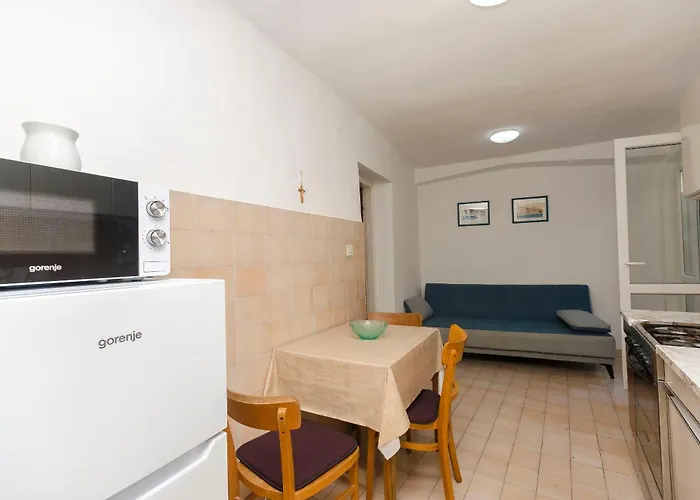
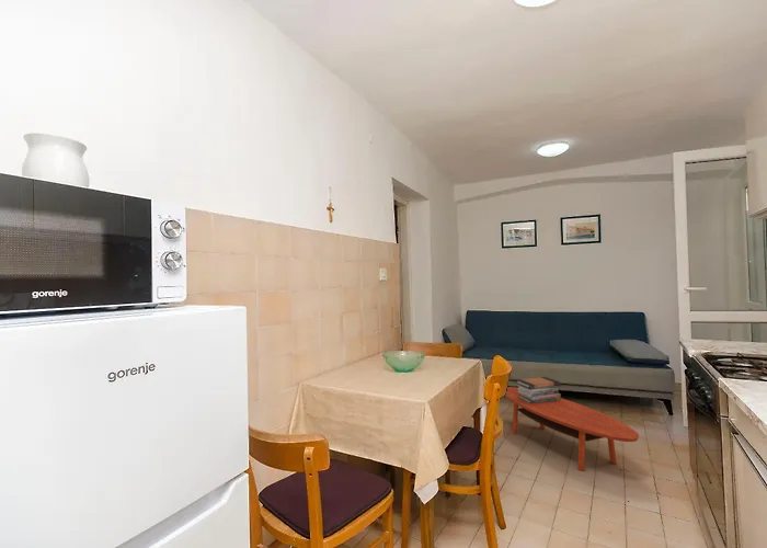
+ book stack [515,376,562,403]
+ coffee table [504,386,640,472]
